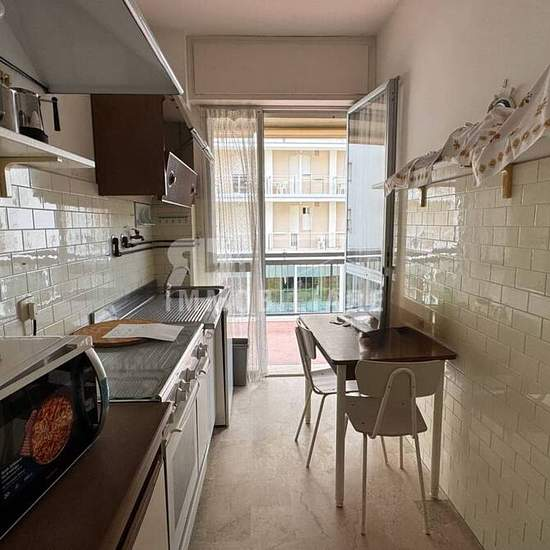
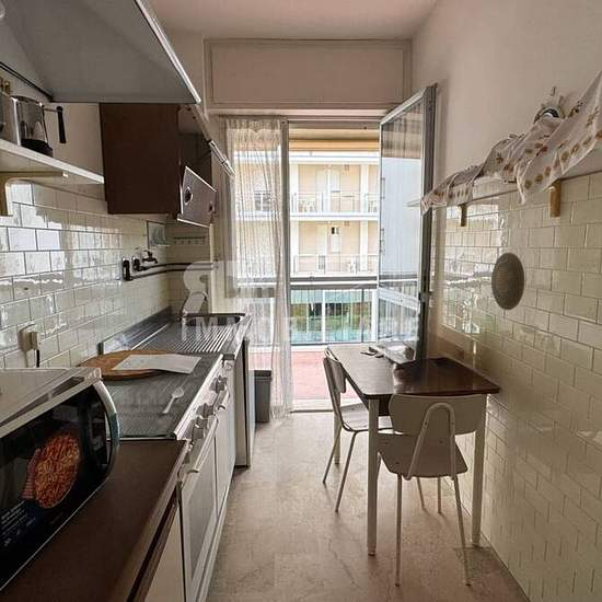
+ decorative plate [490,252,525,311]
+ spoon [162,386,185,415]
